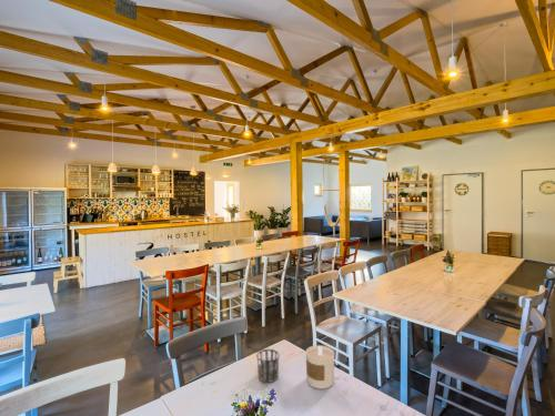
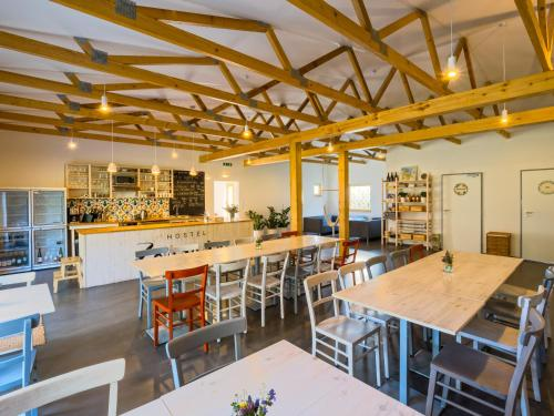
- candle [305,344,335,390]
- cup [255,348,280,384]
